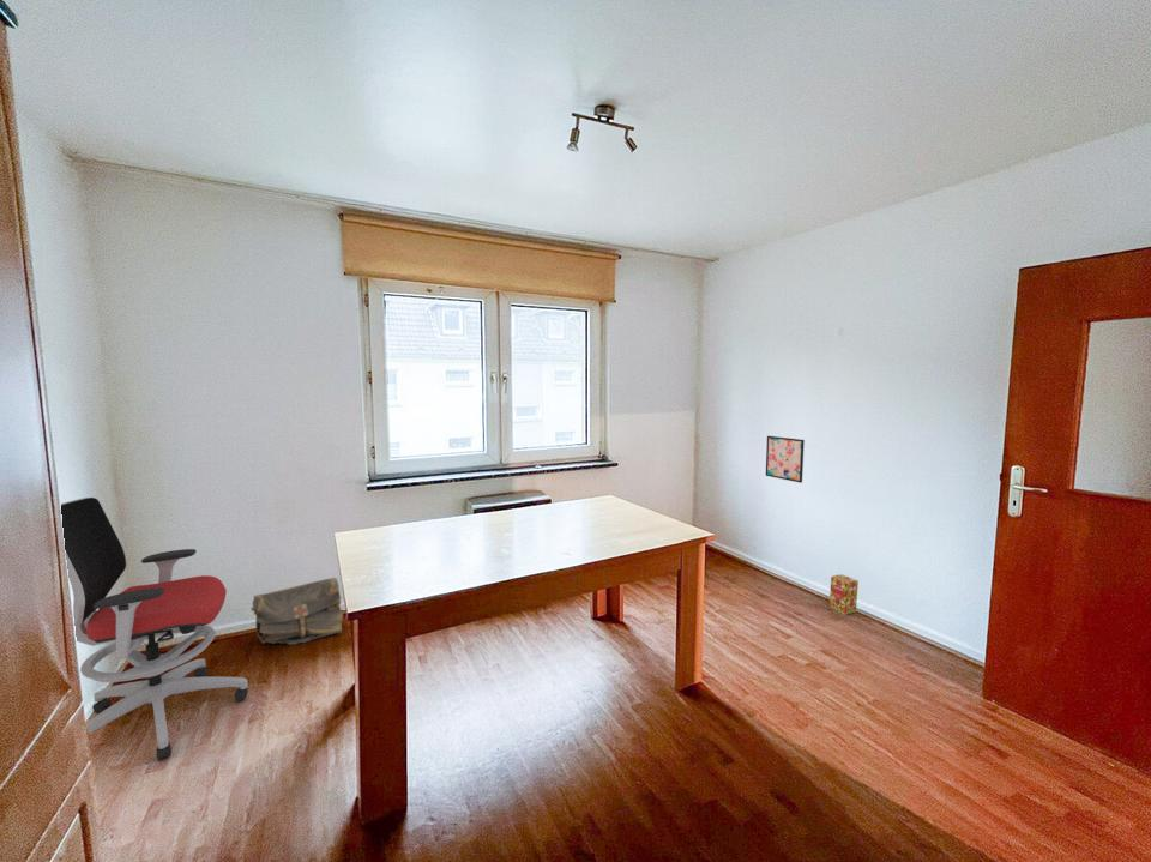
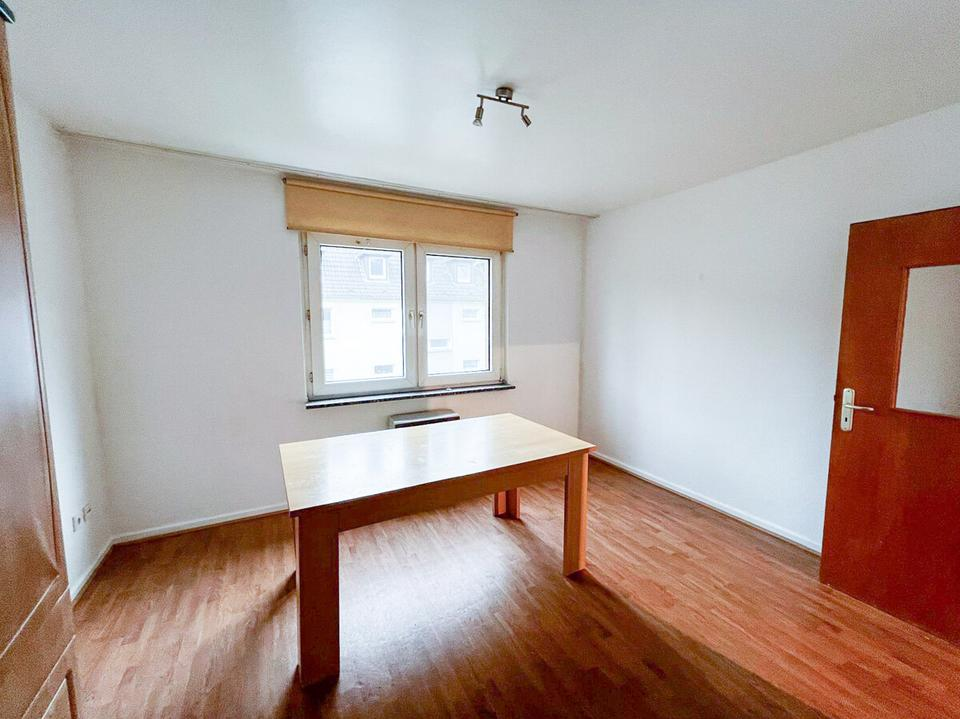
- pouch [249,577,345,645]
- wall art [765,435,806,484]
- office chair [60,496,249,761]
- cardboard box [828,573,860,616]
